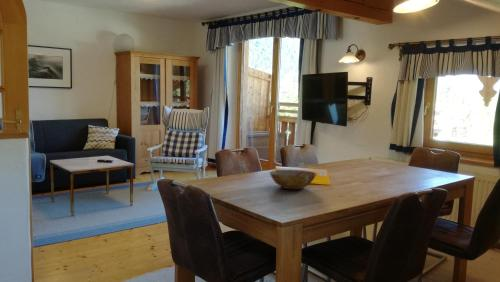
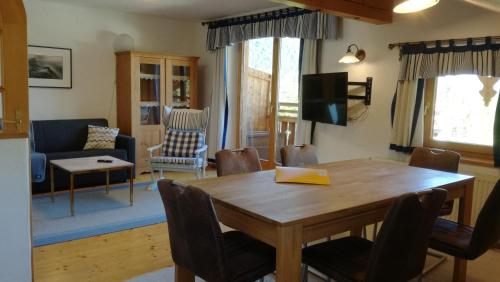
- bowl [269,169,317,190]
